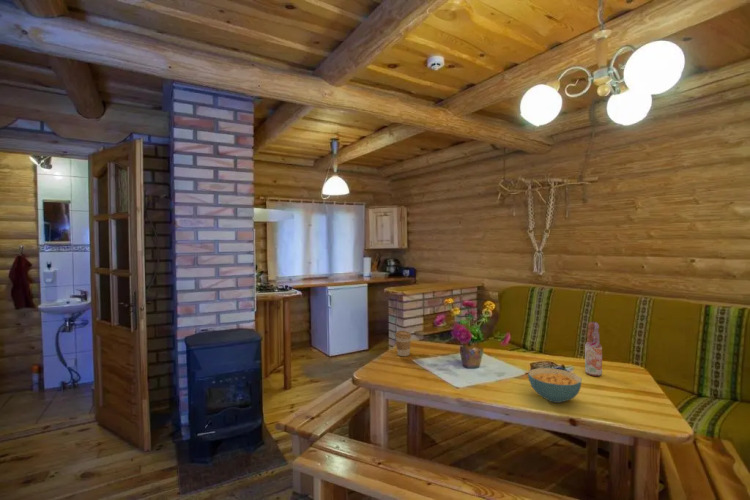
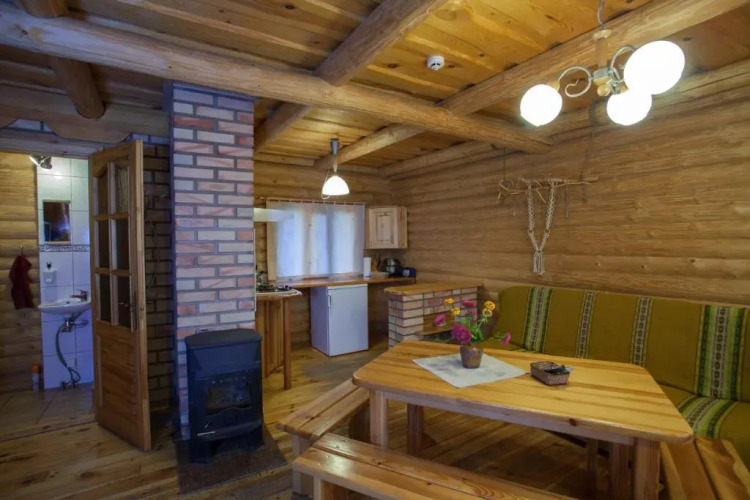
- coffee cup [394,330,412,357]
- cereal bowl [527,367,583,404]
- bottle [584,321,603,377]
